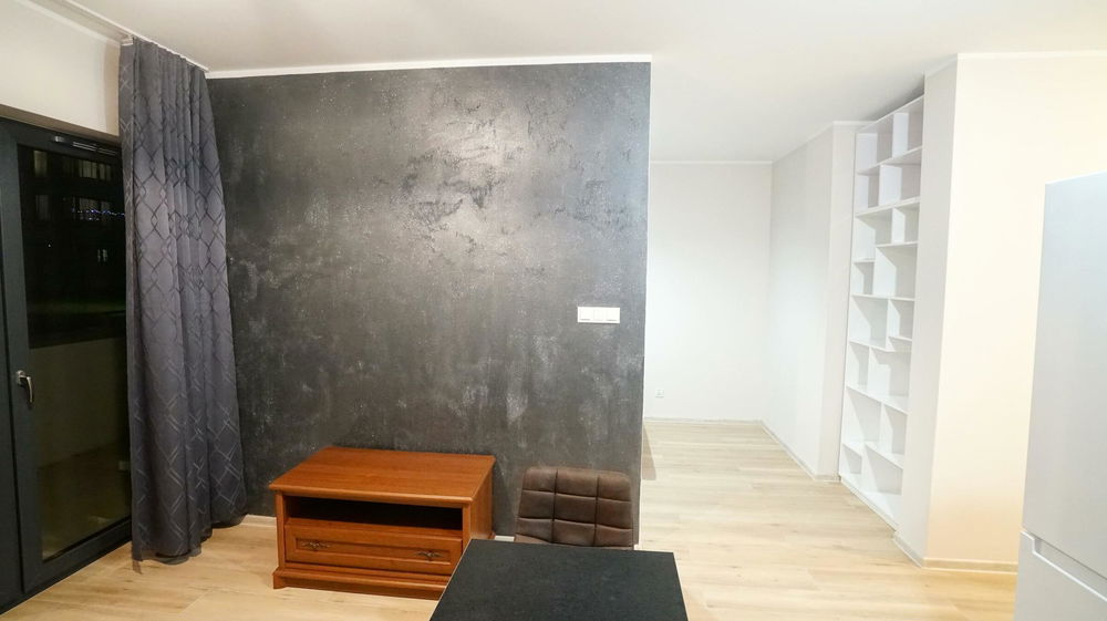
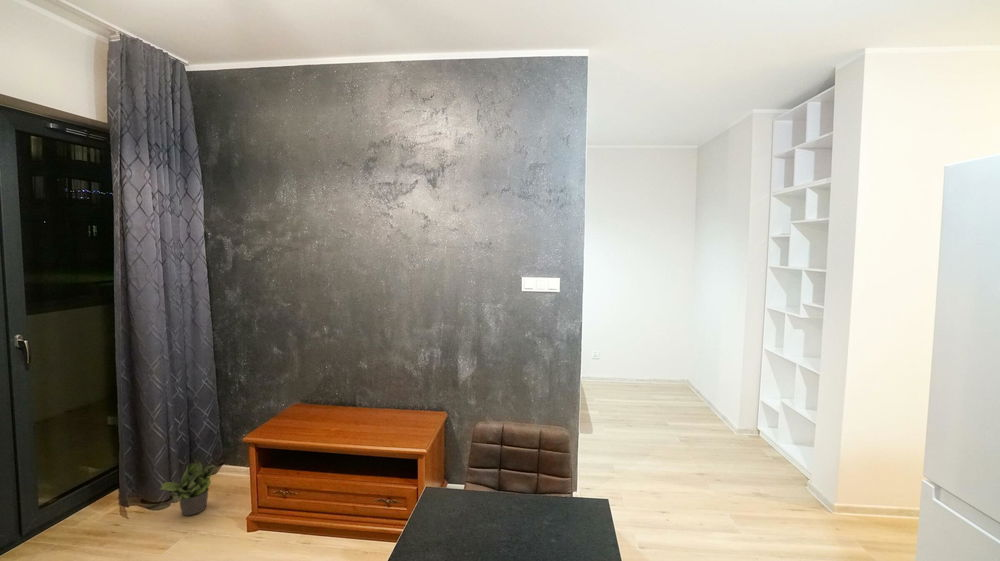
+ potted plant [158,458,217,516]
